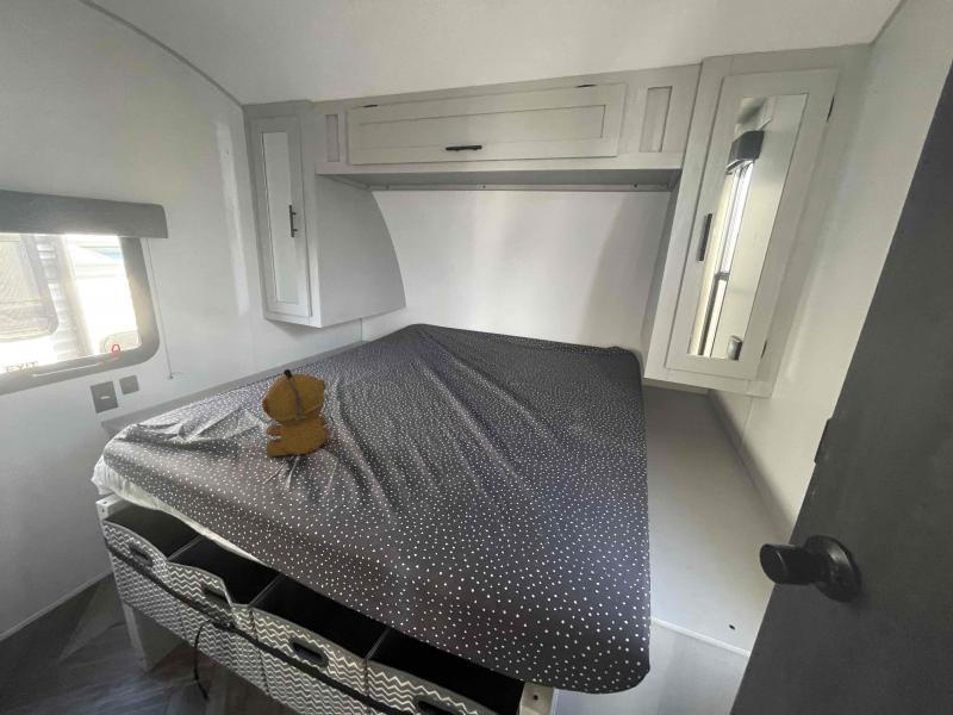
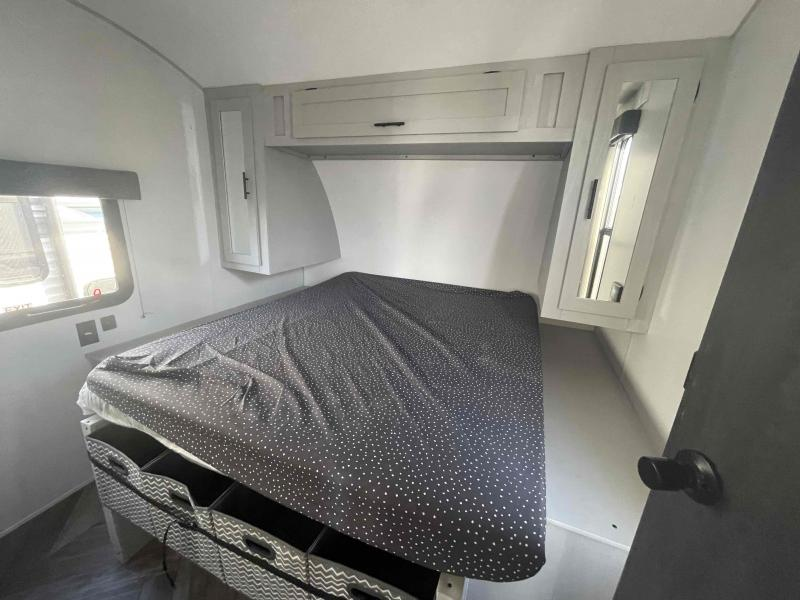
- stuffed bear [261,368,331,458]
